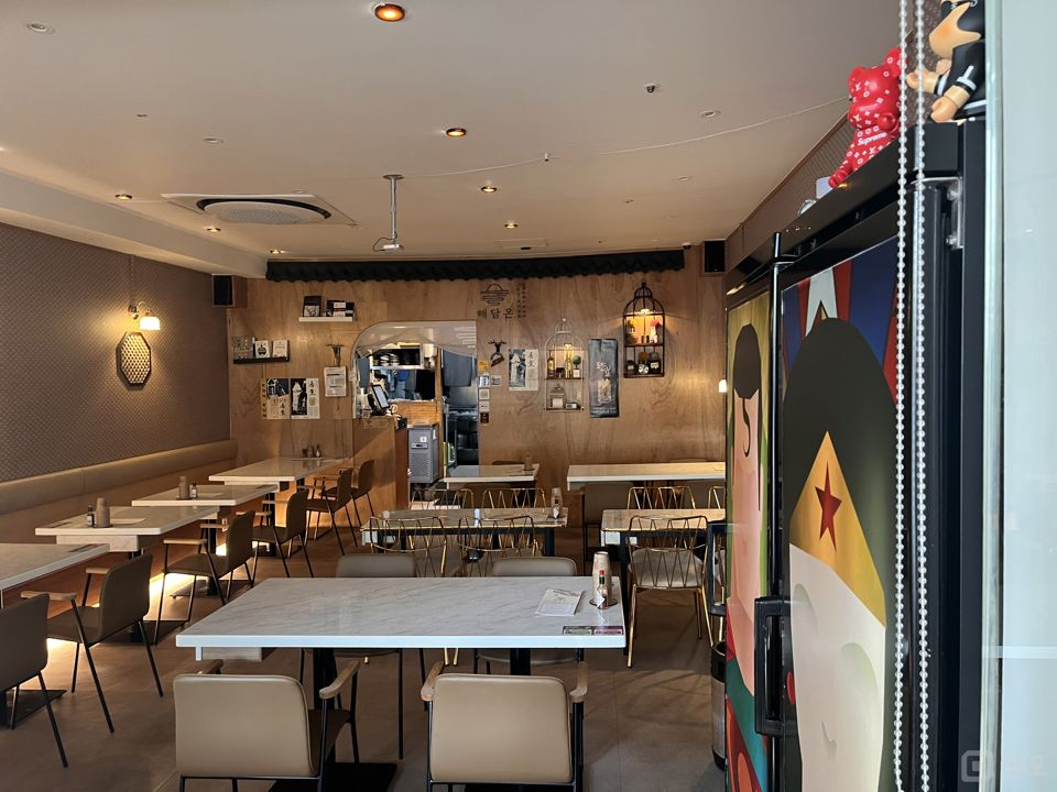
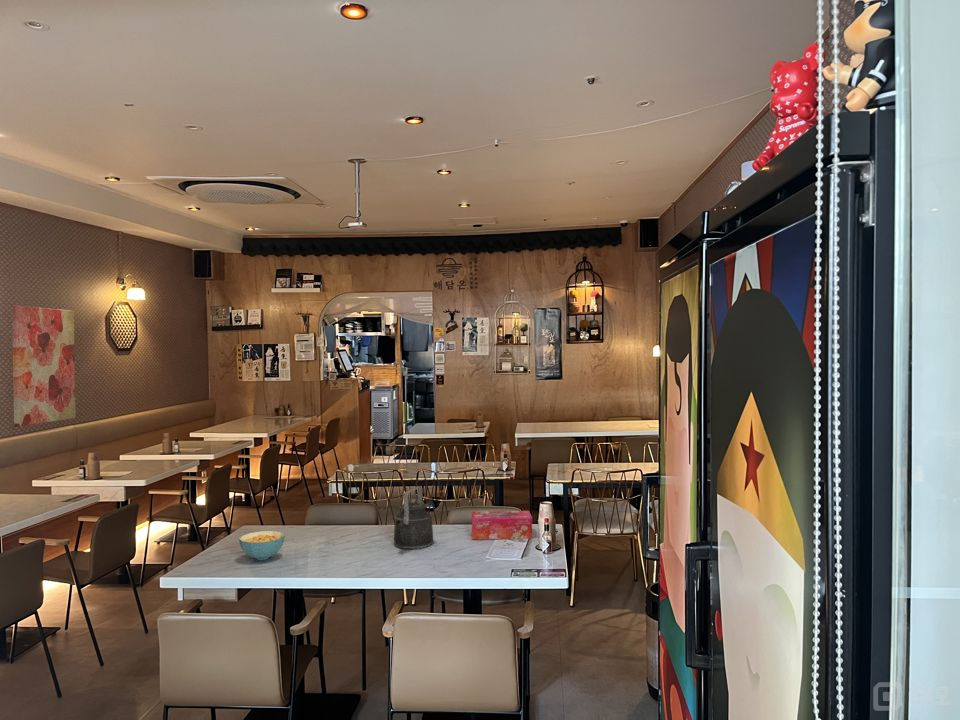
+ tissue box [471,510,533,540]
+ kettle [393,485,434,550]
+ wall art [11,305,77,428]
+ cereal bowl [238,530,286,561]
